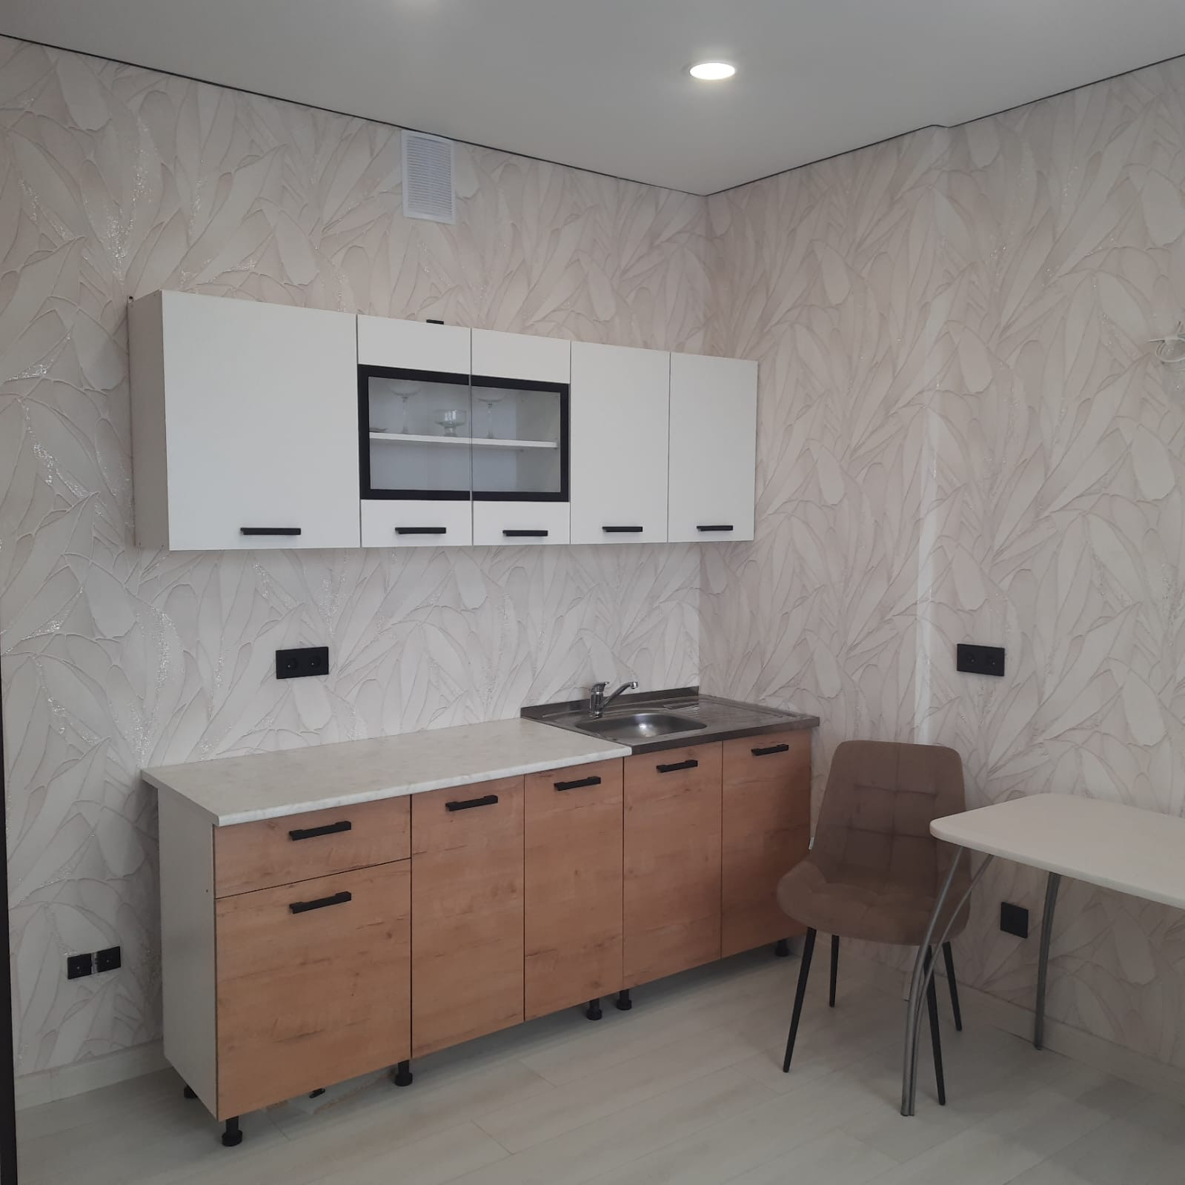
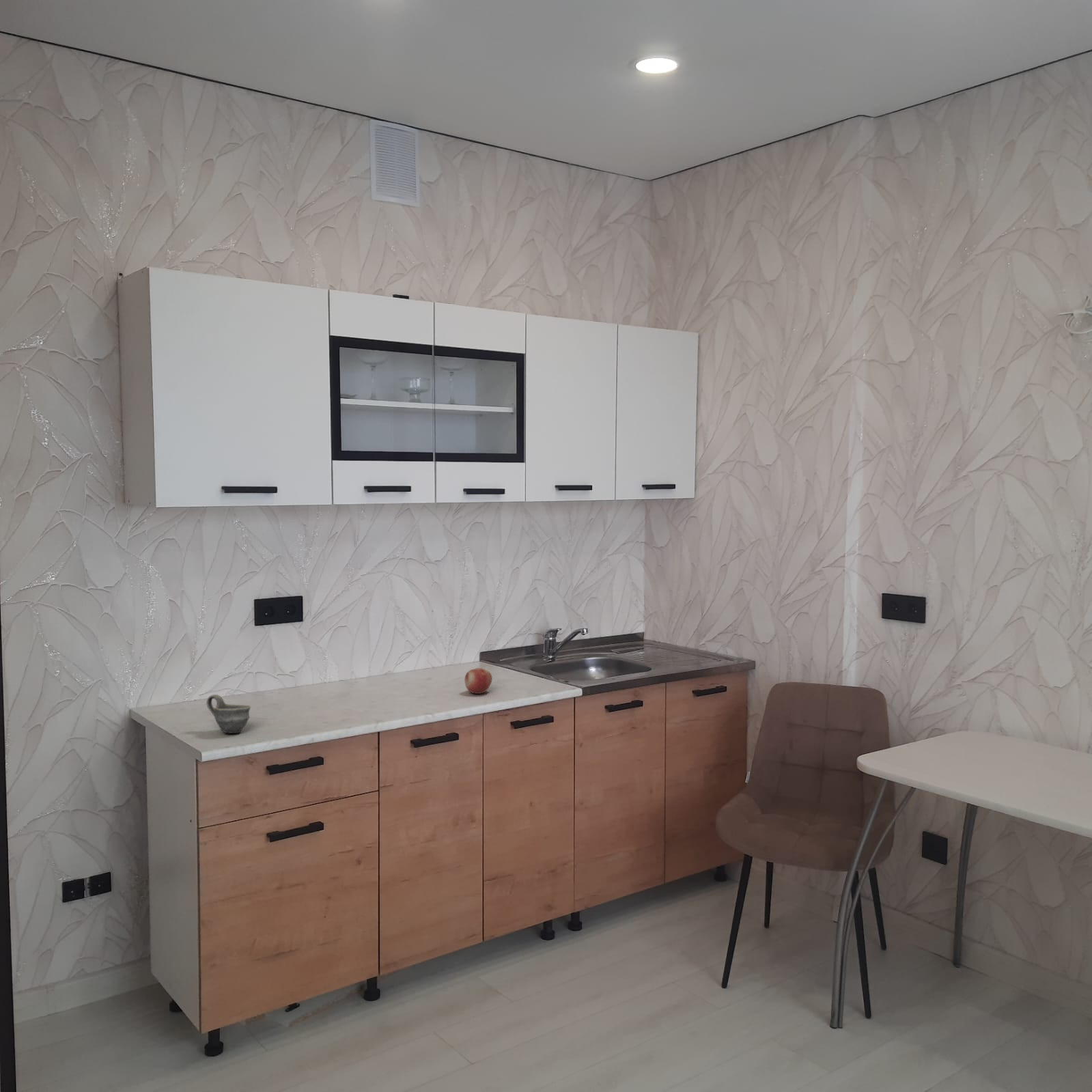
+ cup [206,694,251,734]
+ fruit [464,667,493,695]
